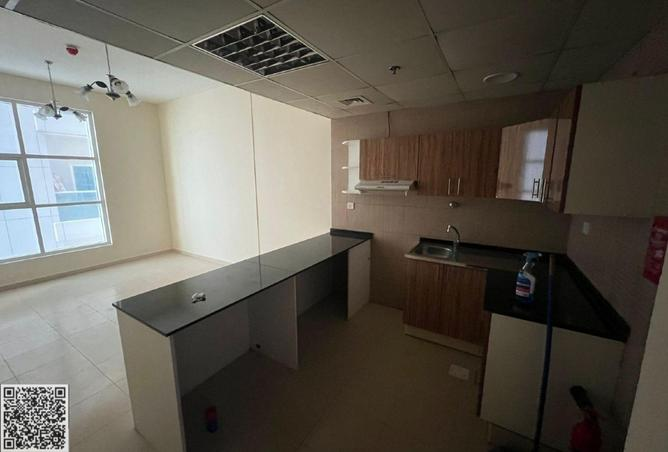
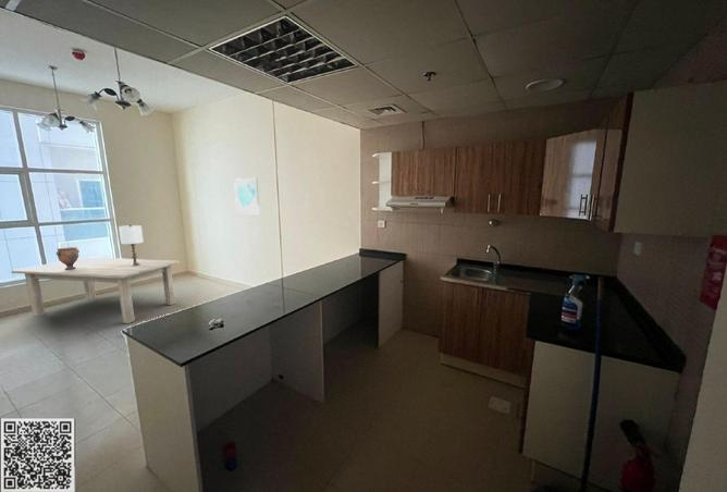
+ decorative urn [56,246,81,270]
+ dining table [10,256,181,324]
+ lamp [118,223,144,267]
+ wall art [233,177,260,216]
